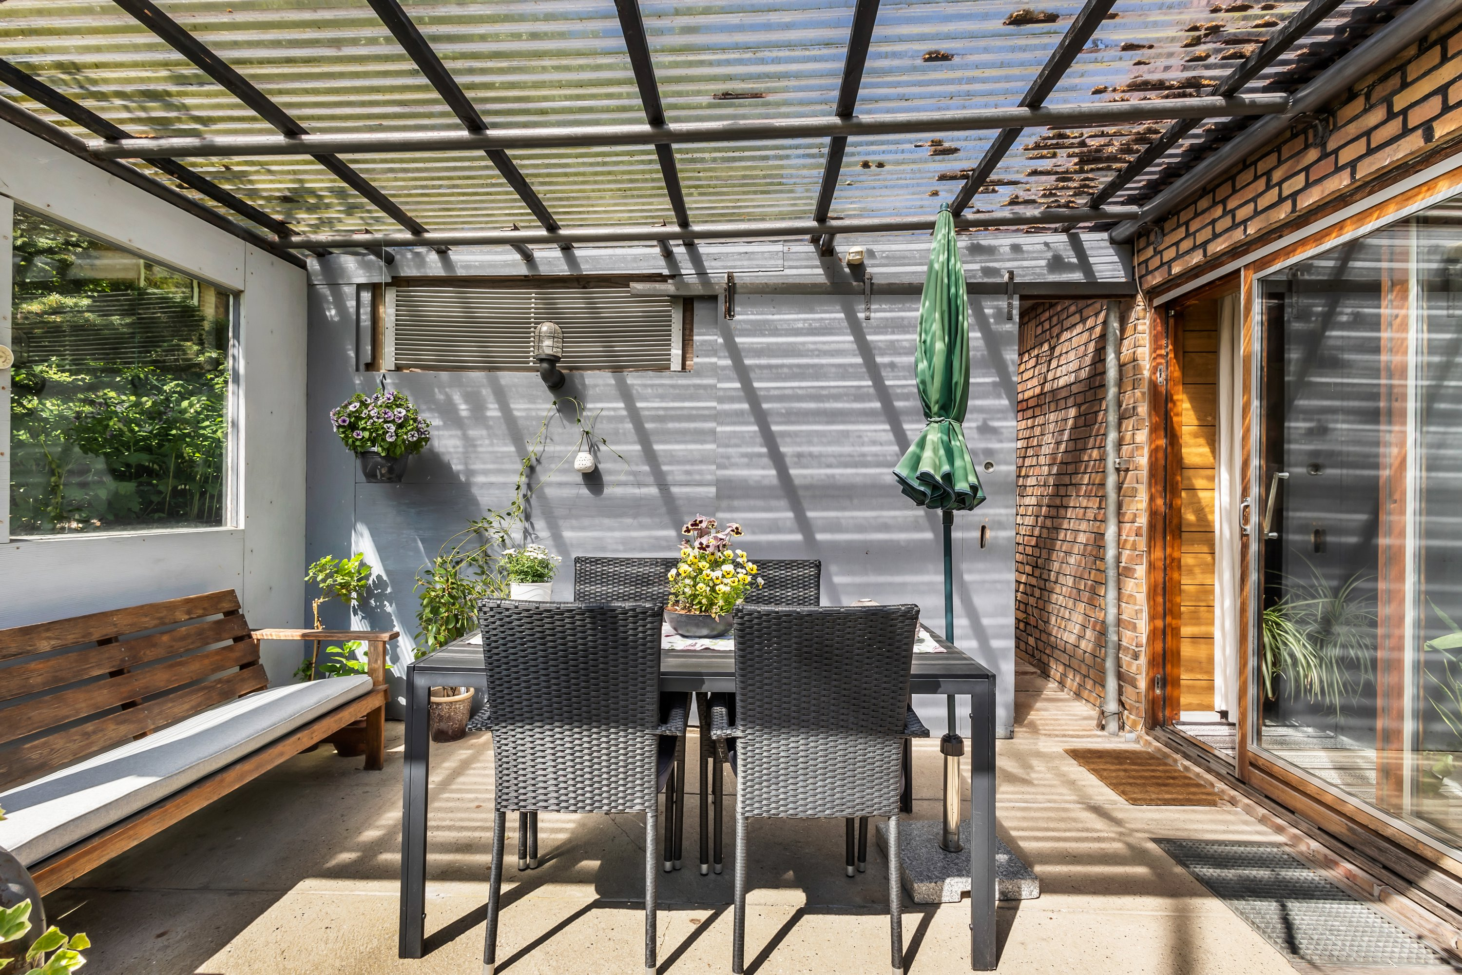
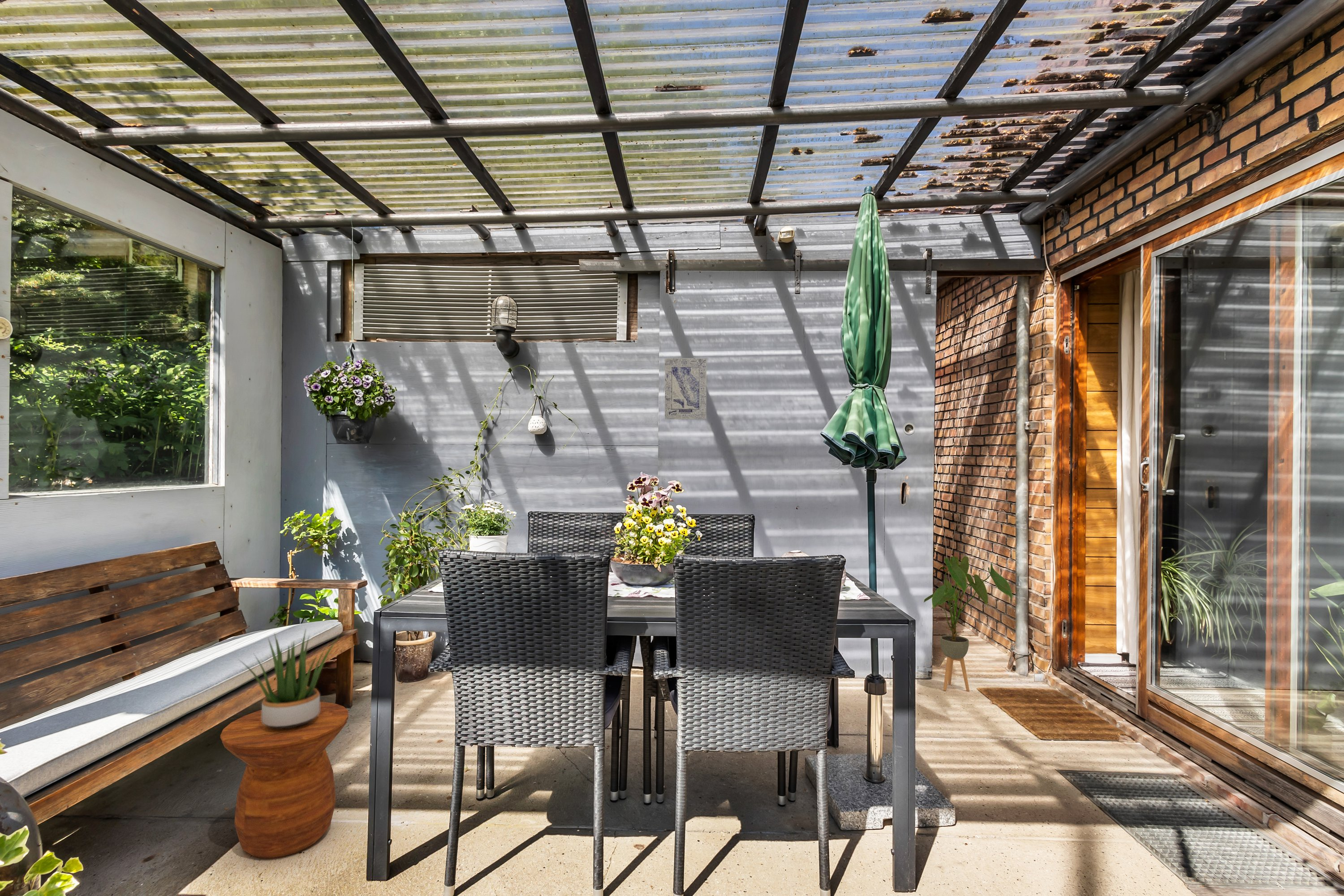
+ house plant [923,556,1013,691]
+ side table [220,701,349,859]
+ wall art [664,358,707,420]
+ potted plant [237,629,340,728]
